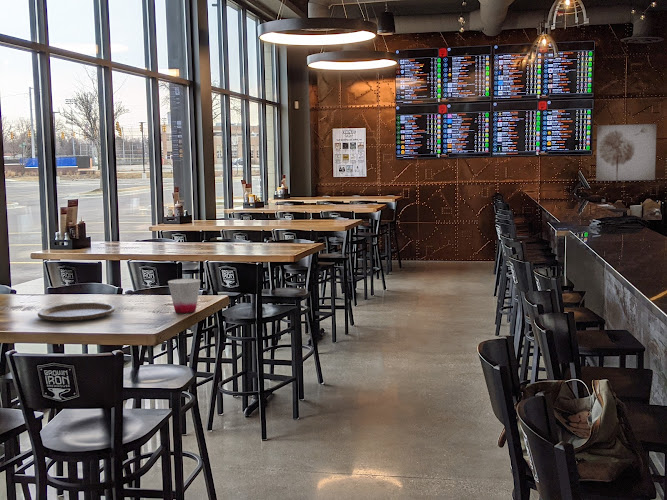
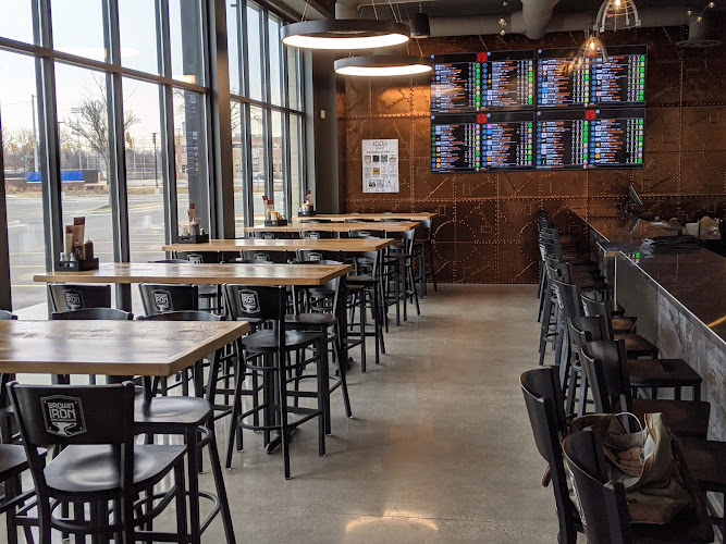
- plate [37,302,116,322]
- cup [167,278,202,314]
- wall art [595,123,657,182]
